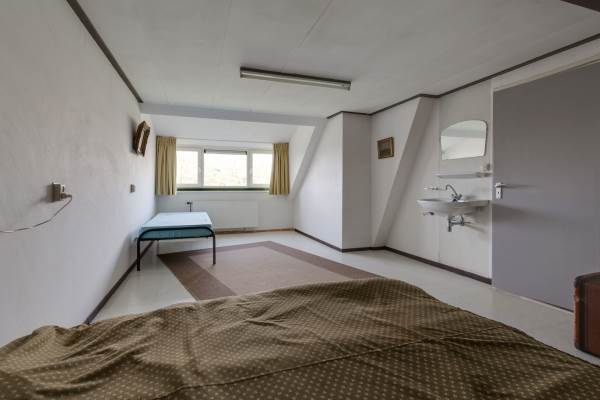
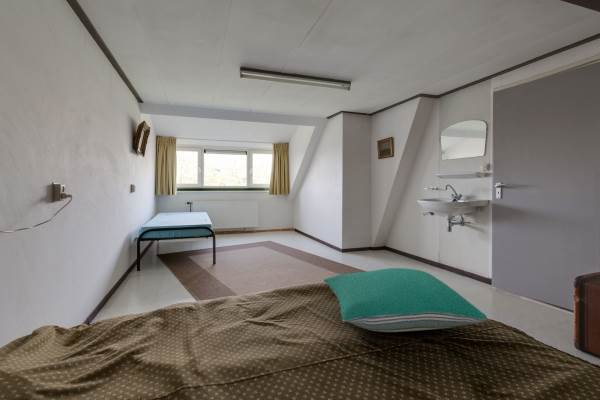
+ pillow [323,267,488,333]
